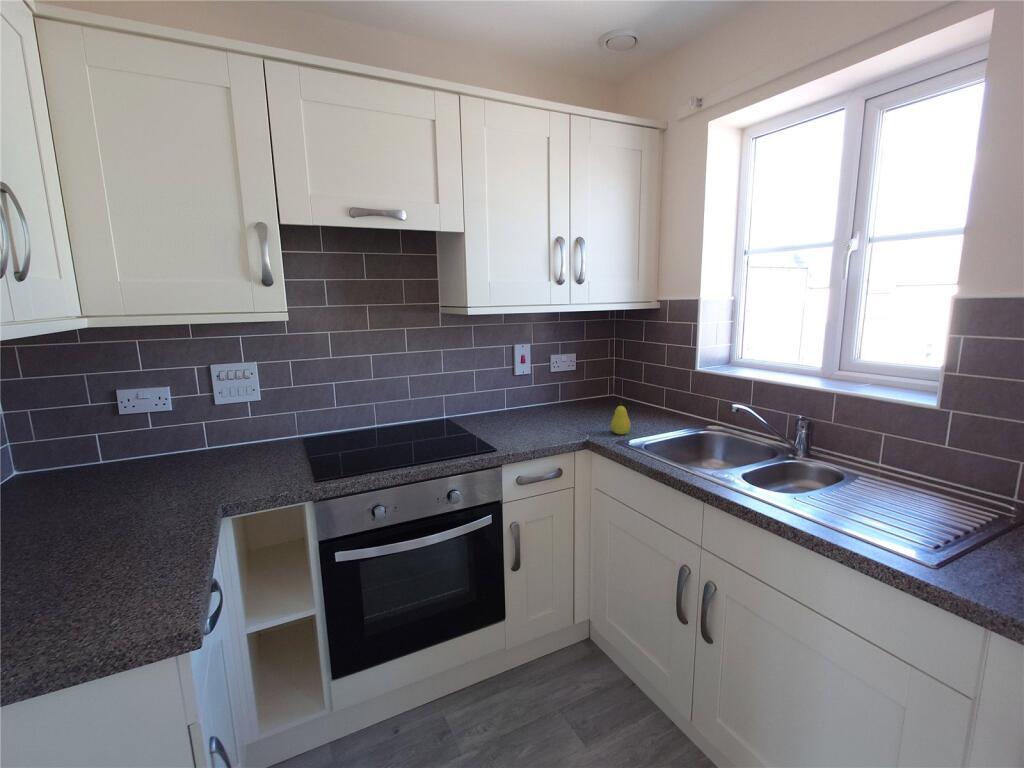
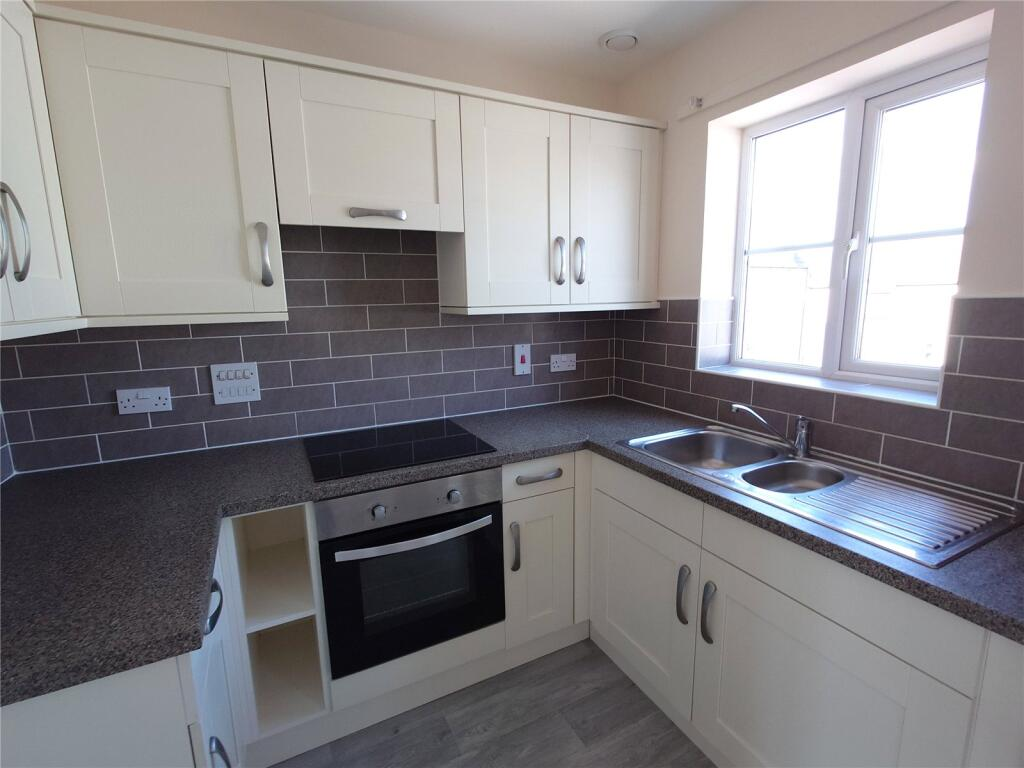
- fruit [610,401,632,435]
